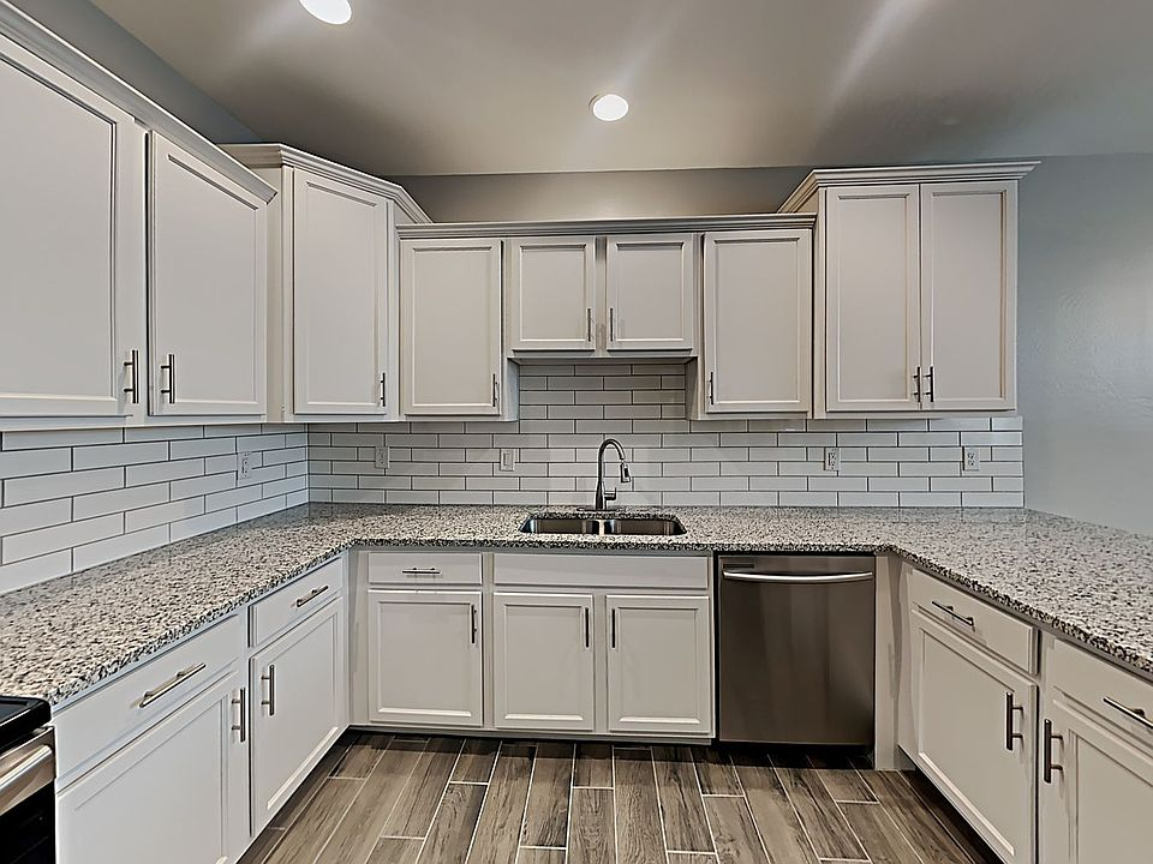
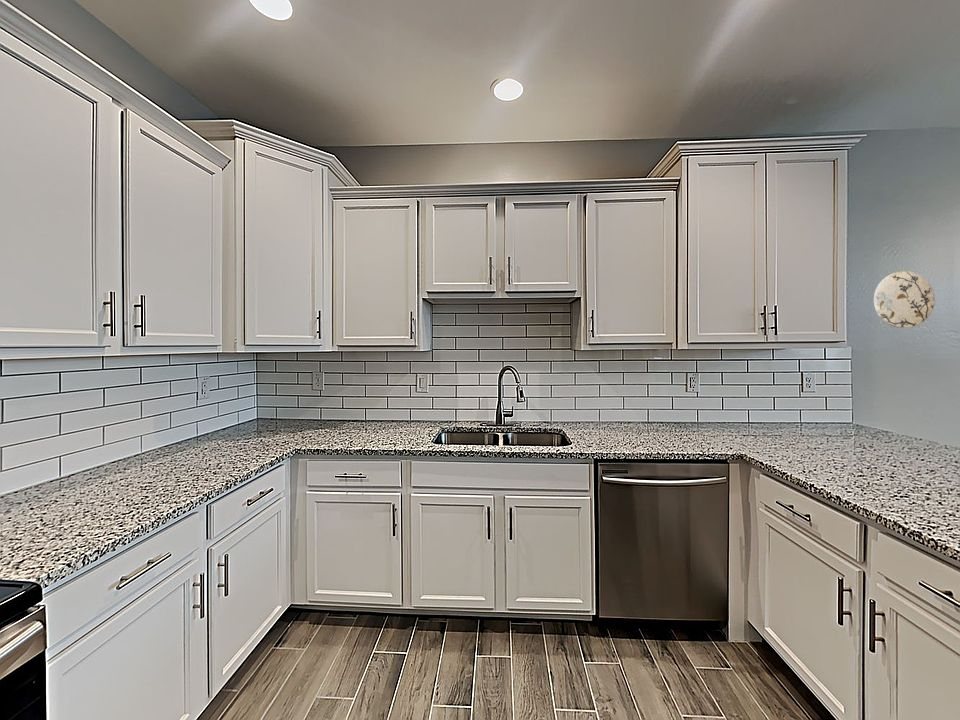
+ decorative plate [873,270,936,329]
